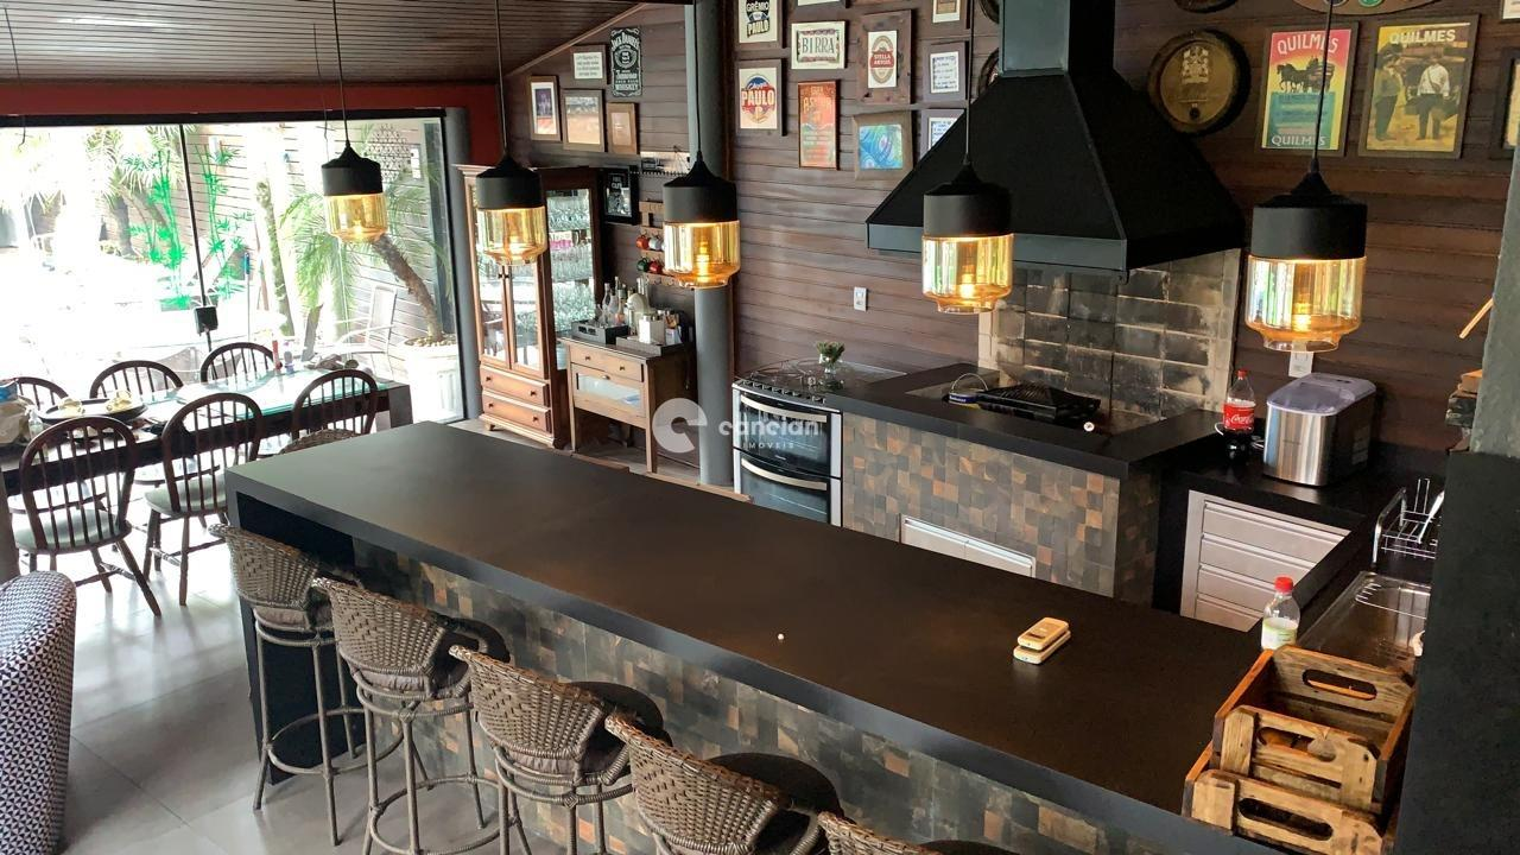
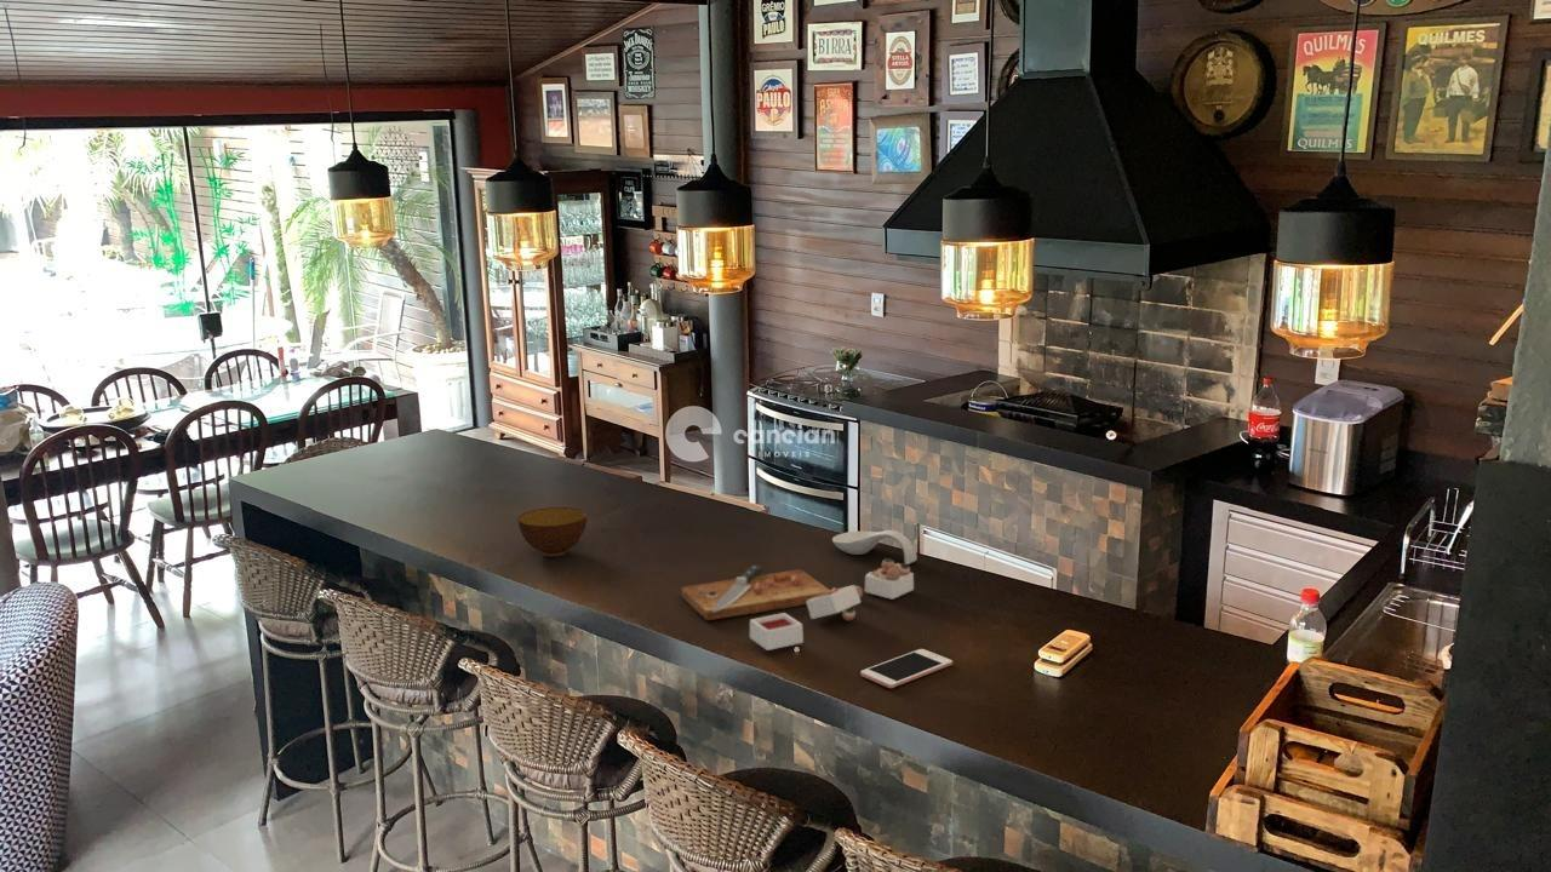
+ spoon rest [831,529,918,566]
+ cutting board [681,557,915,652]
+ bowl [517,506,588,558]
+ cell phone [859,648,954,689]
